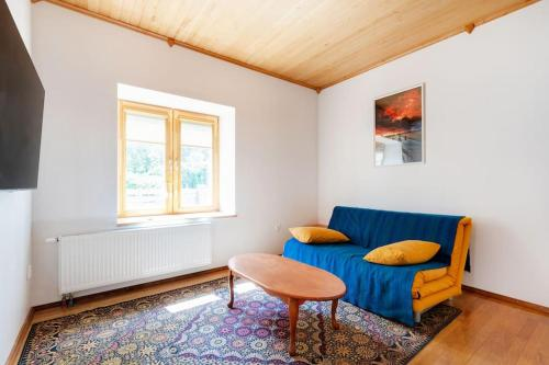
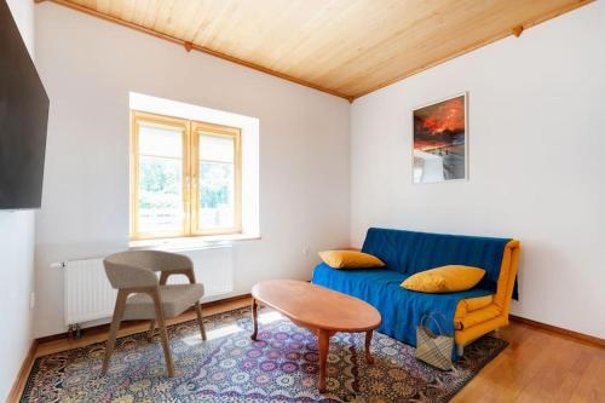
+ woven basket [415,310,455,372]
+ armchair [99,248,208,379]
